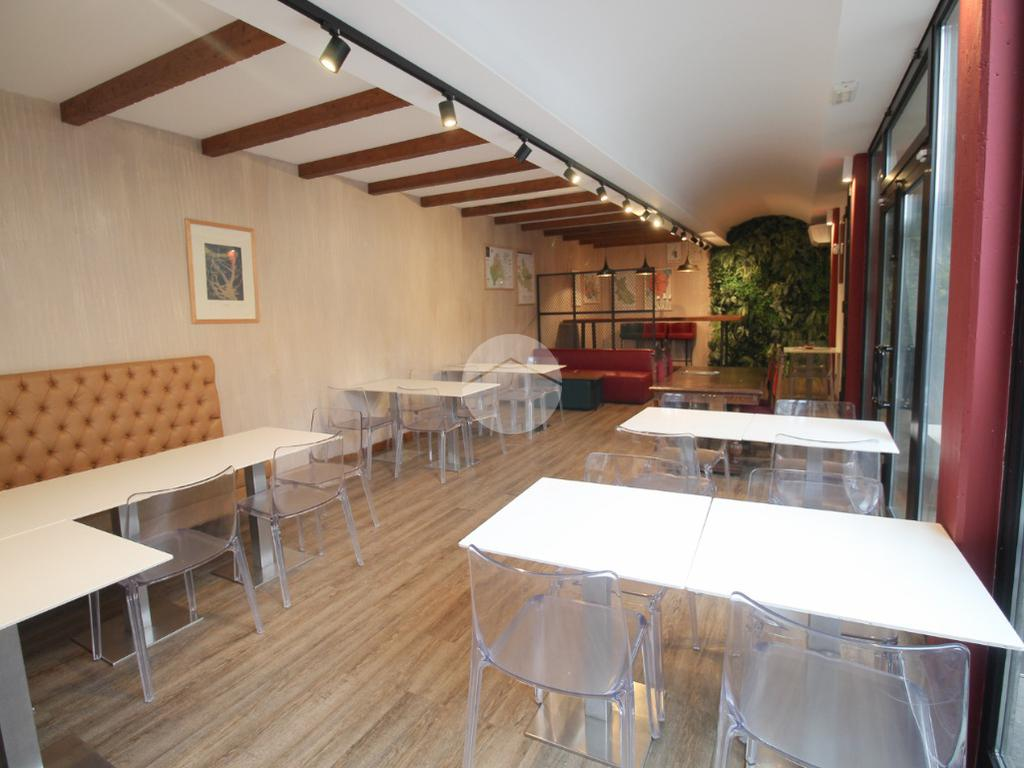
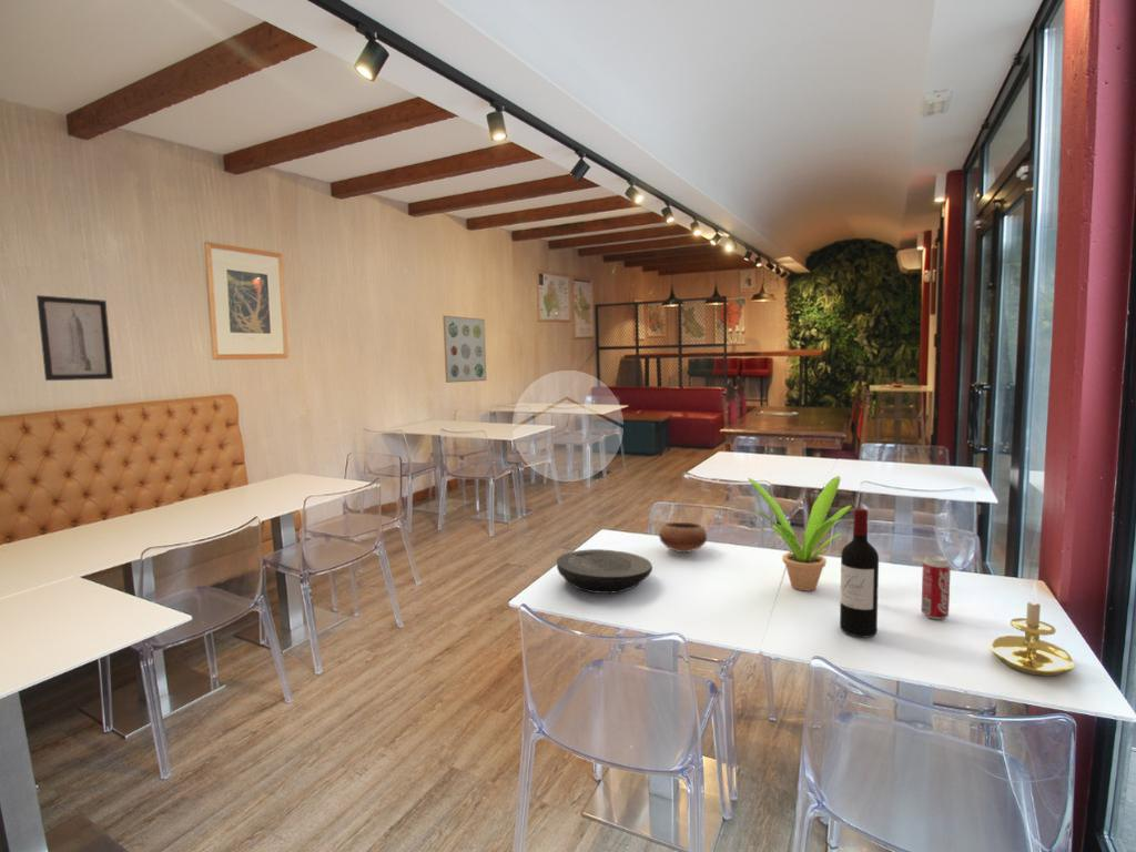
+ plate [556,548,653,595]
+ beverage can [920,554,952,620]
+ bowl [658,520,708,554]
+ wall art [36,294,114,382]
+ potted plant [747,475,853,591]
+ wall art [442,314,487,384]
+ wine bottle [839,507,880,638]
+ candle holder [990,581,1075,678]
